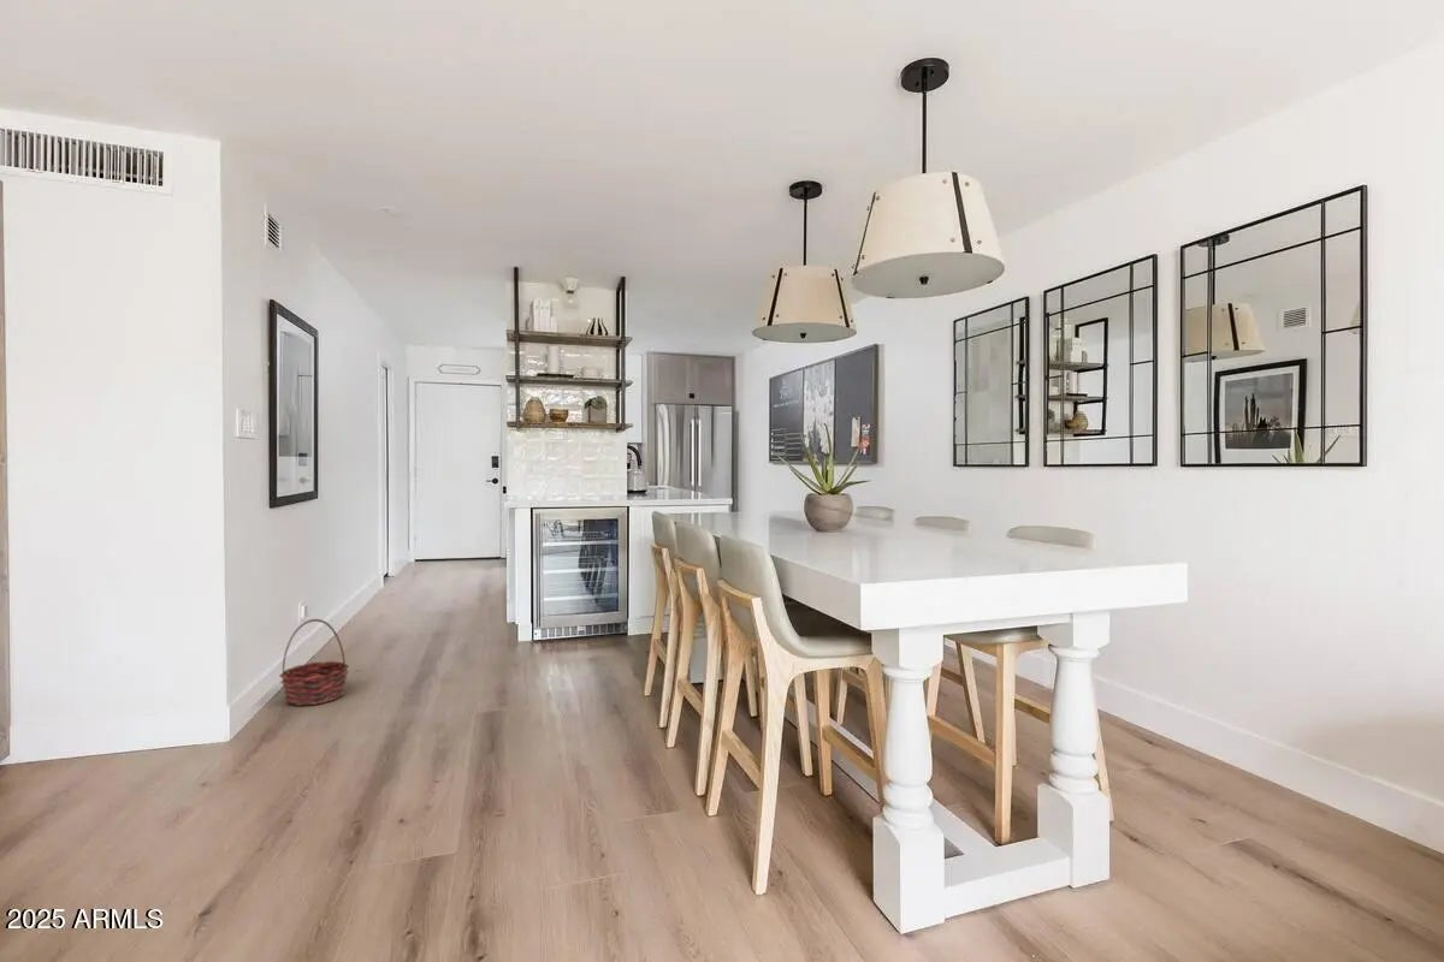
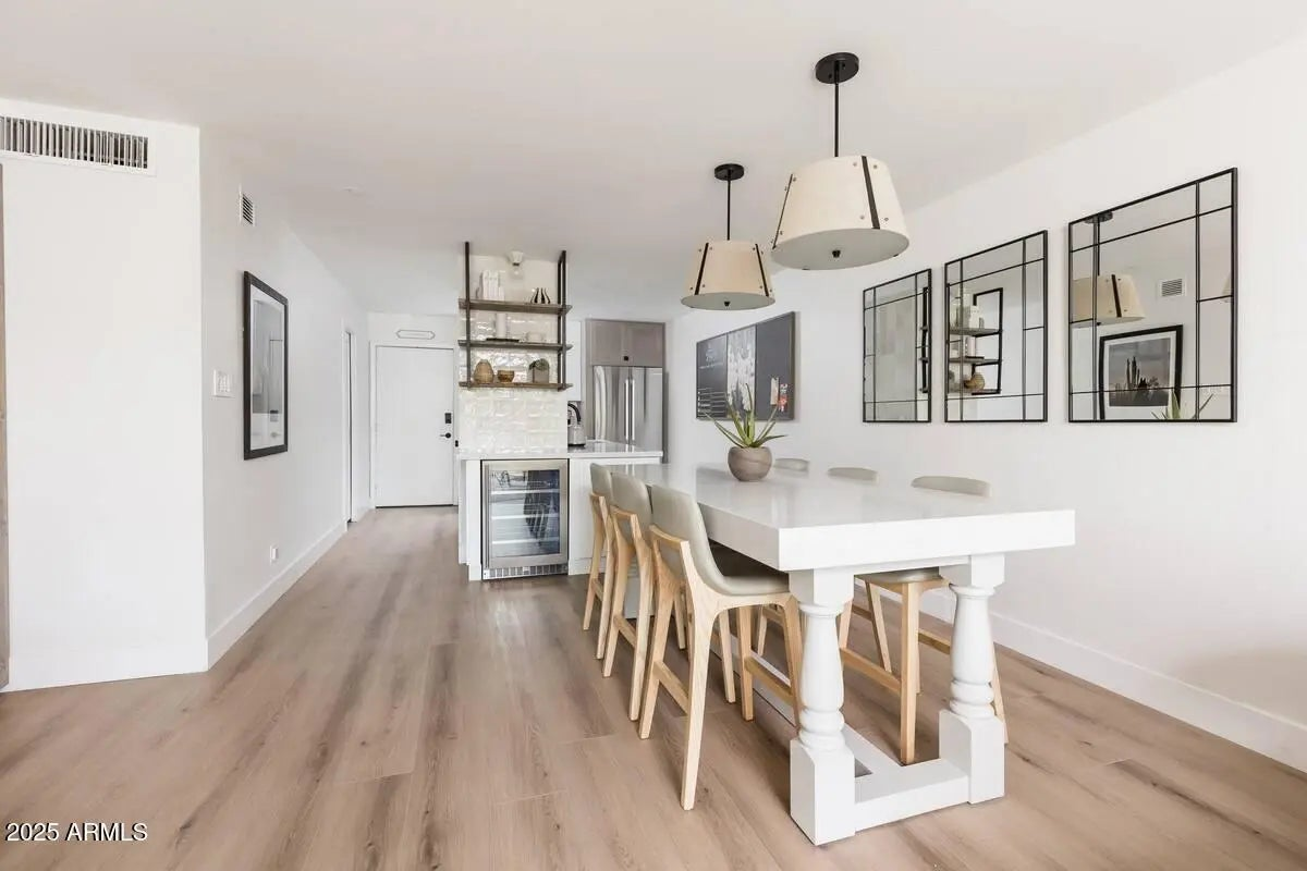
- basket [278,618,350,707]
